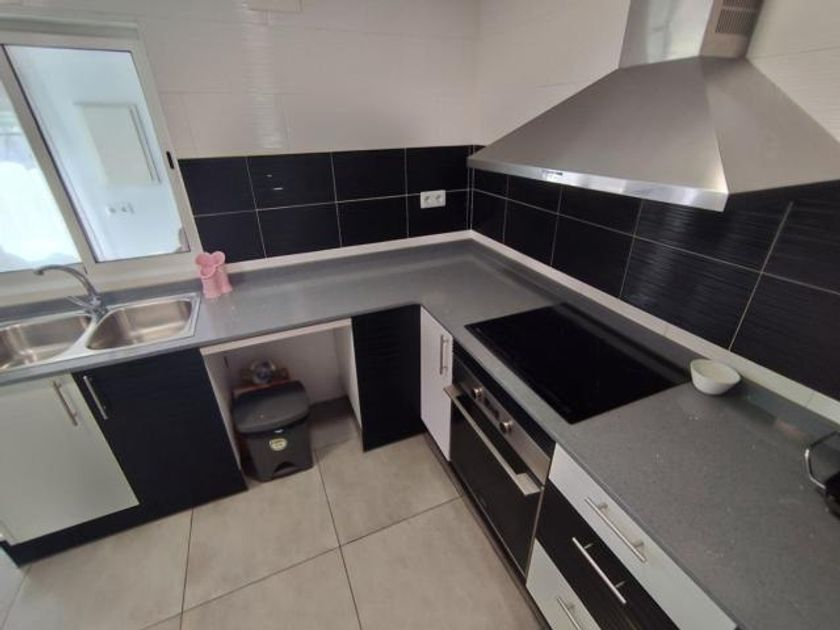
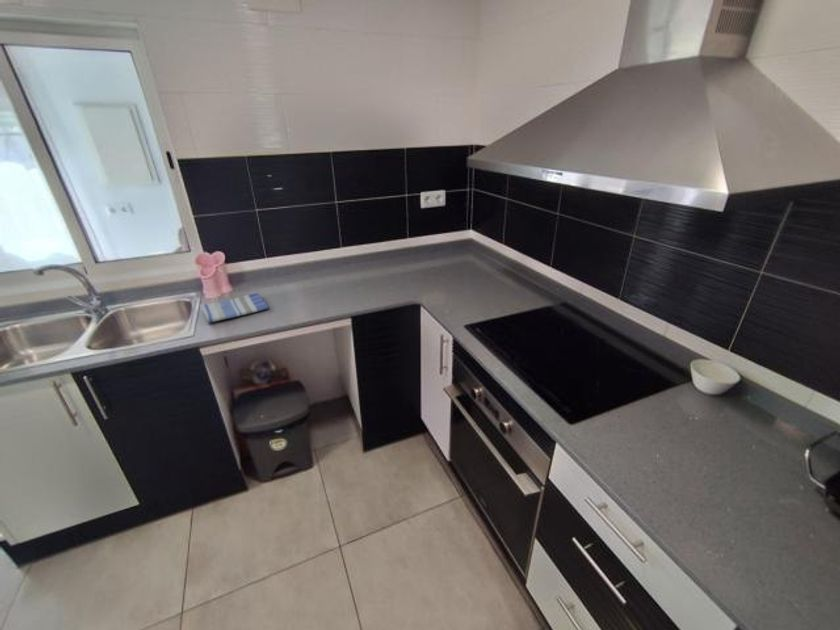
+ dish towel [199,292,270,324]
